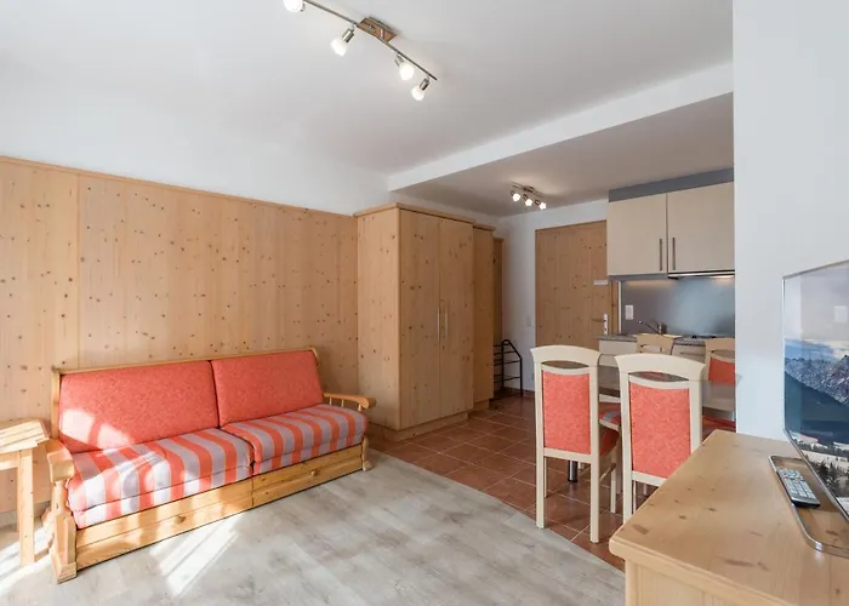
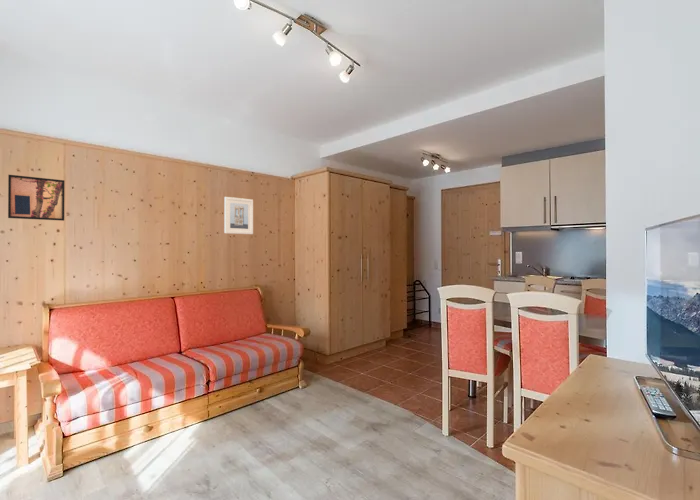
+ wall art [7,174,65,222]
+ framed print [223,196,254,235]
